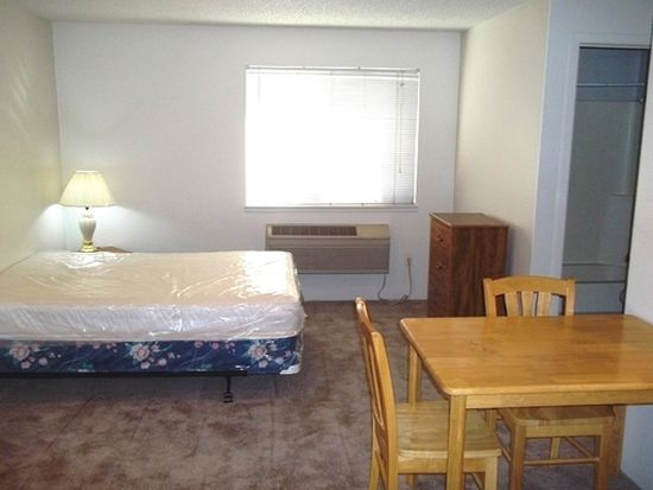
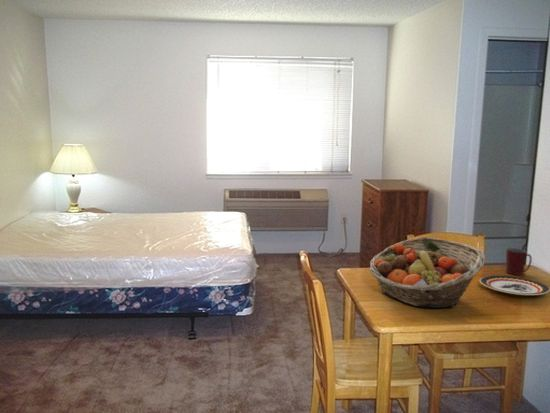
+ fruit basket [368,236,486,309]
+ plate [479,274,550,296]
+ mug [505,247,533,276]
